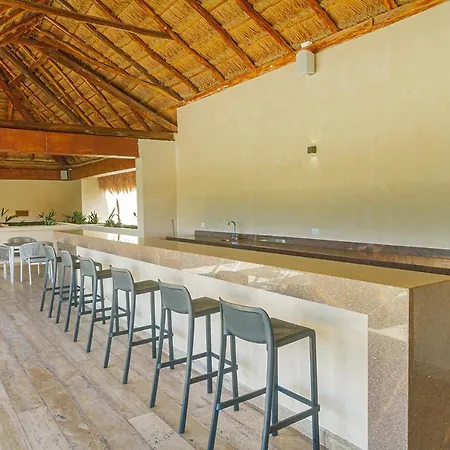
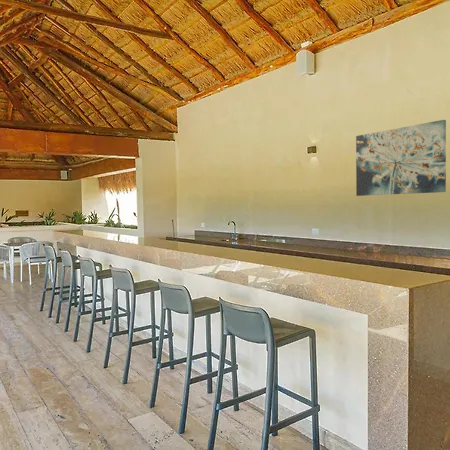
+ wall art [355,119,447,197]
